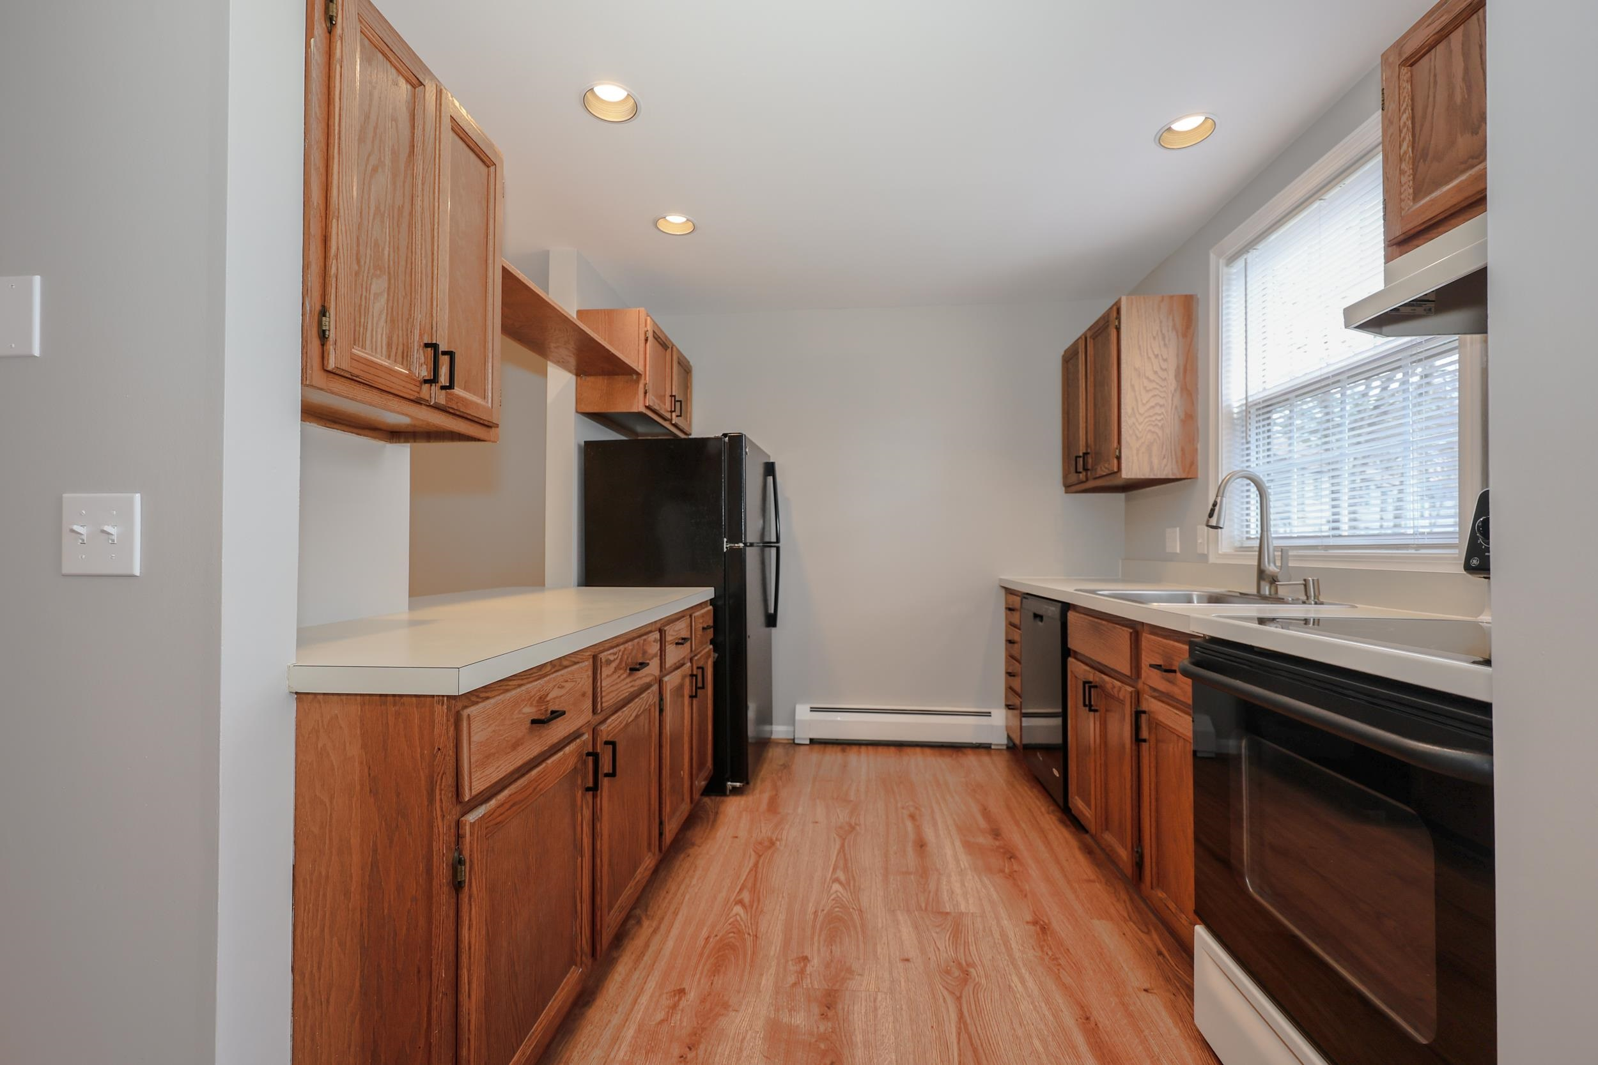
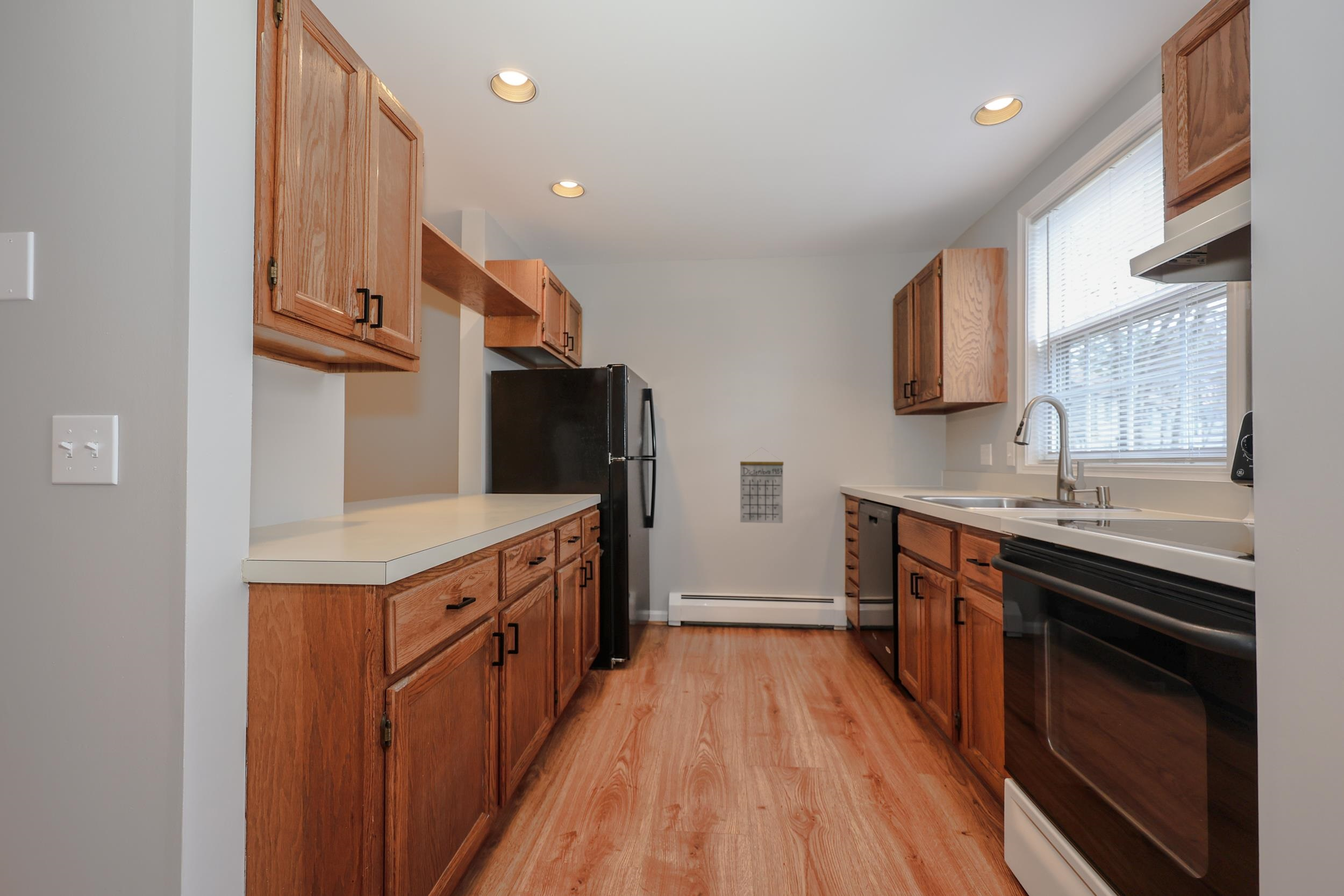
+ calendar [740,447,784,524]
